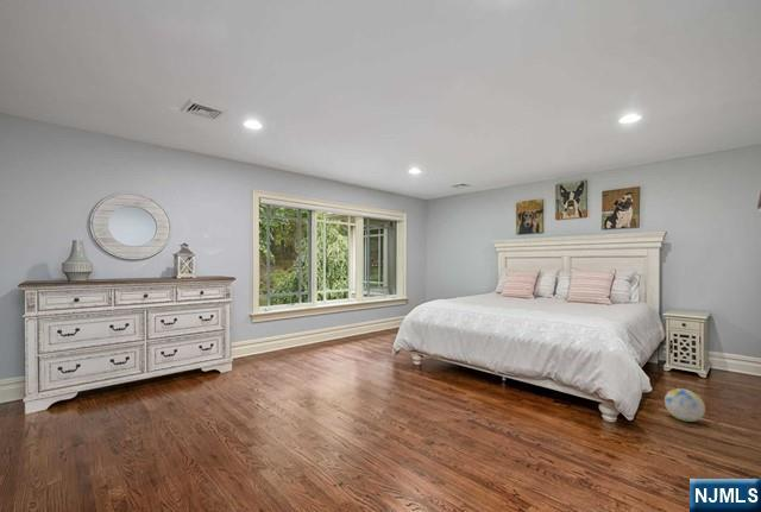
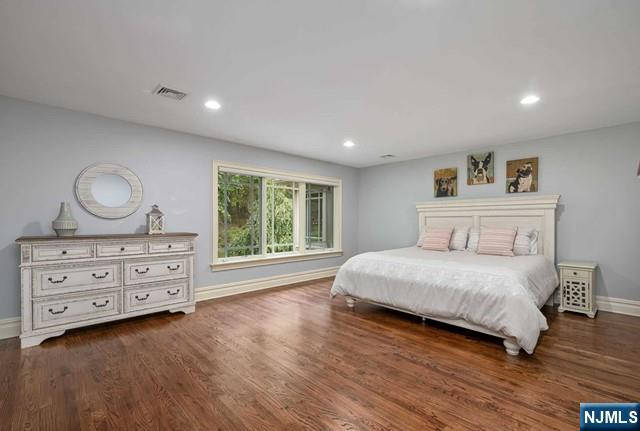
- ball [663,387,706,423]
